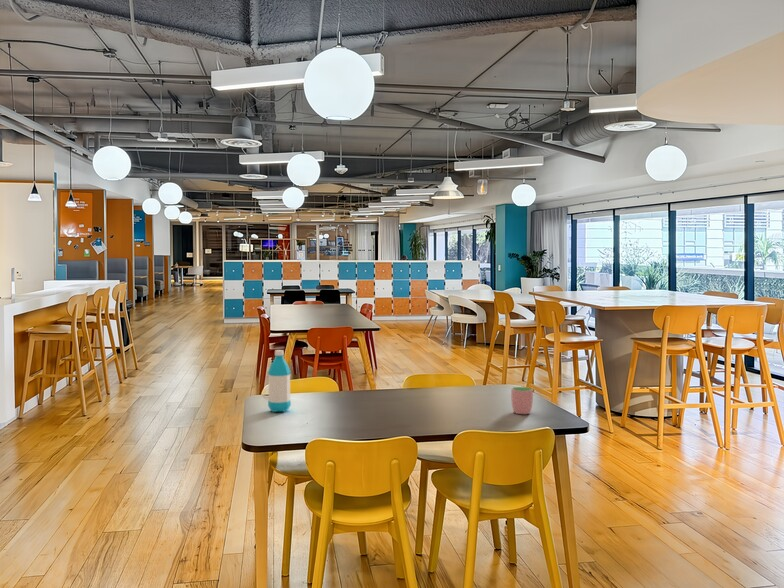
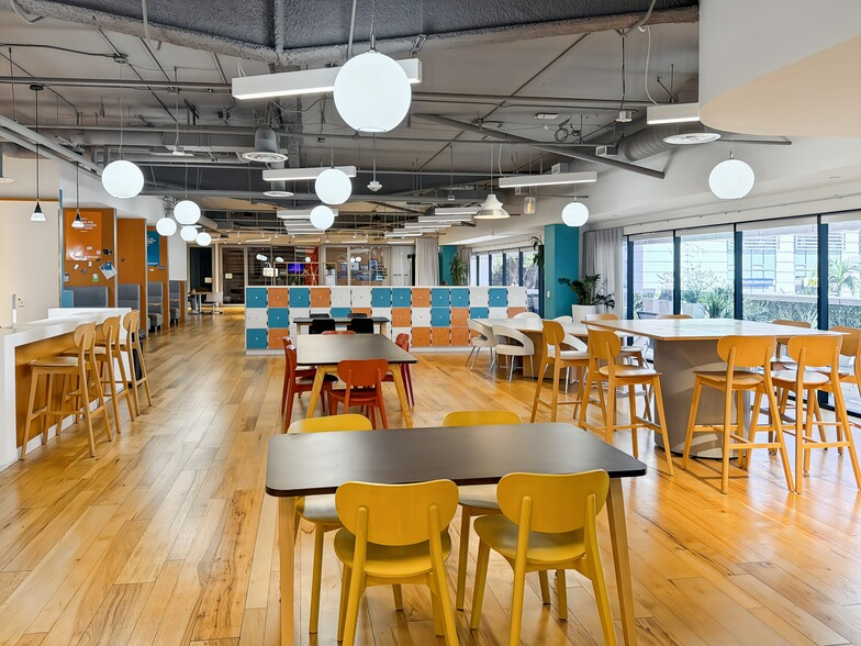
- cup [510,386,534,415]
- water bottle [267,349,292,413]
